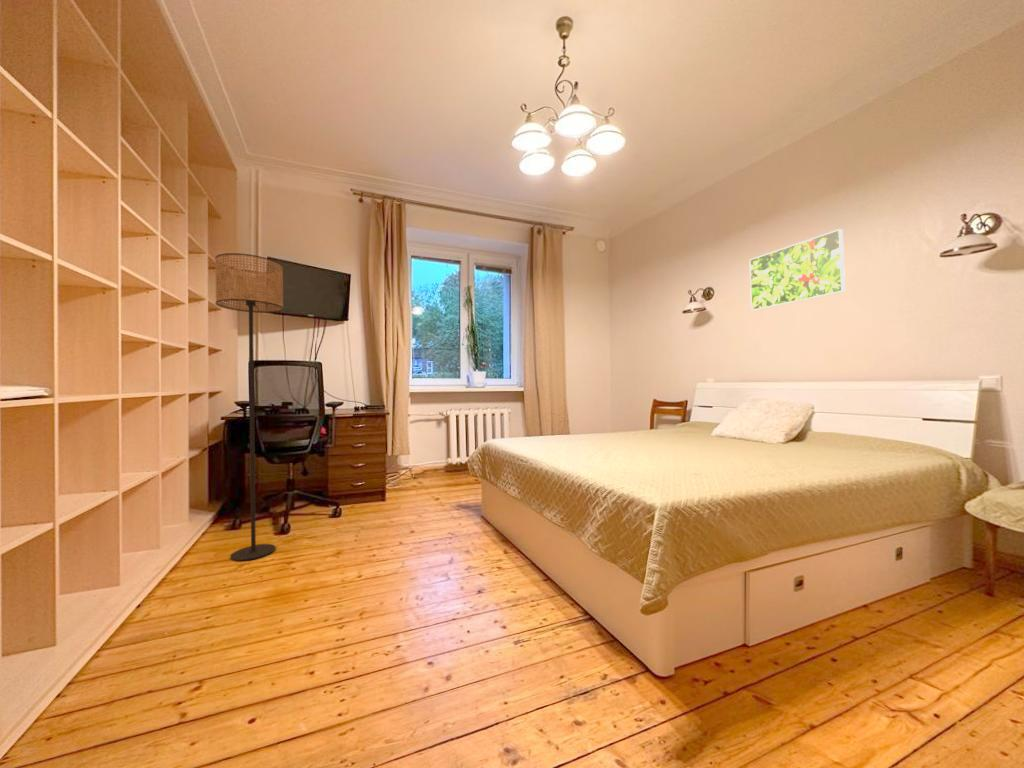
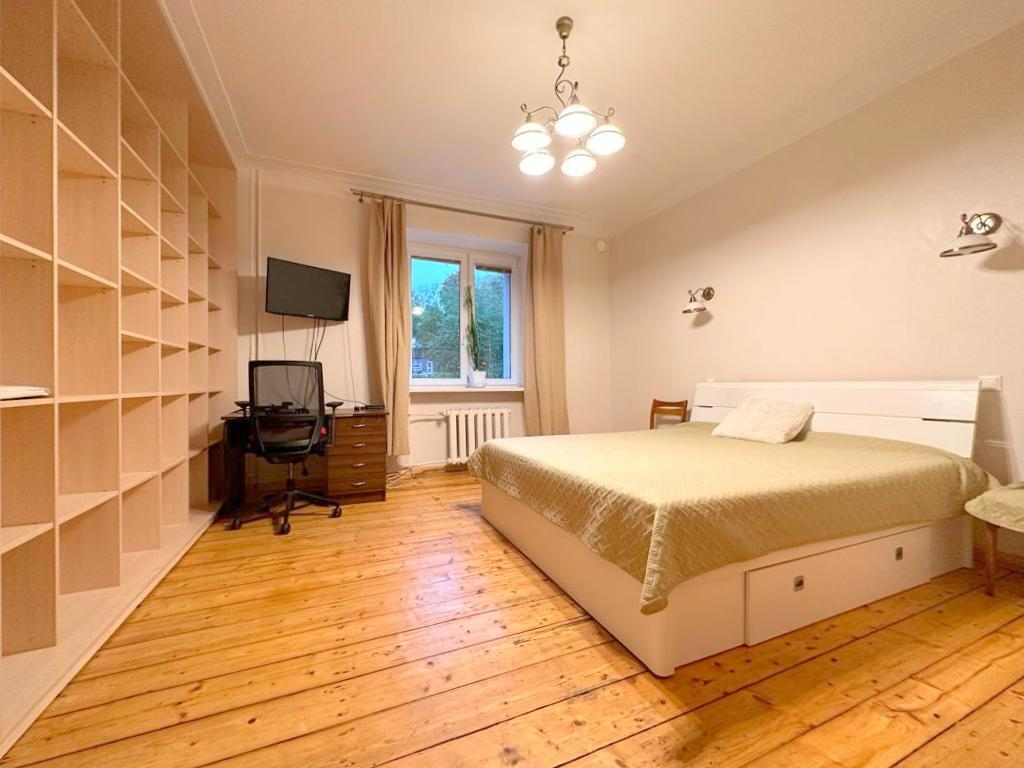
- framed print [748,228,846,312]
- floor lamp [214,252,284,562]
